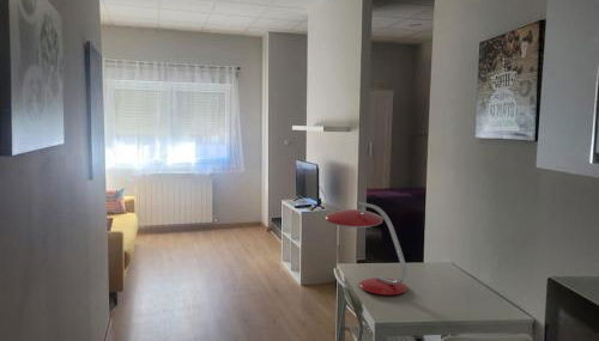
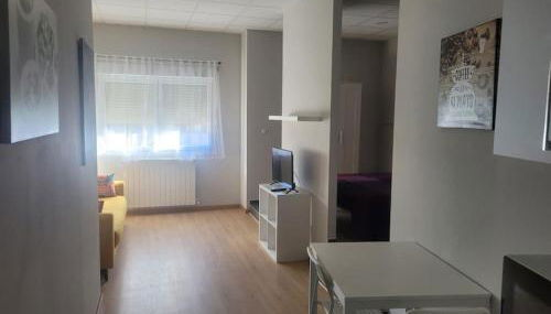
- desk lamp [323,201,409,297]
